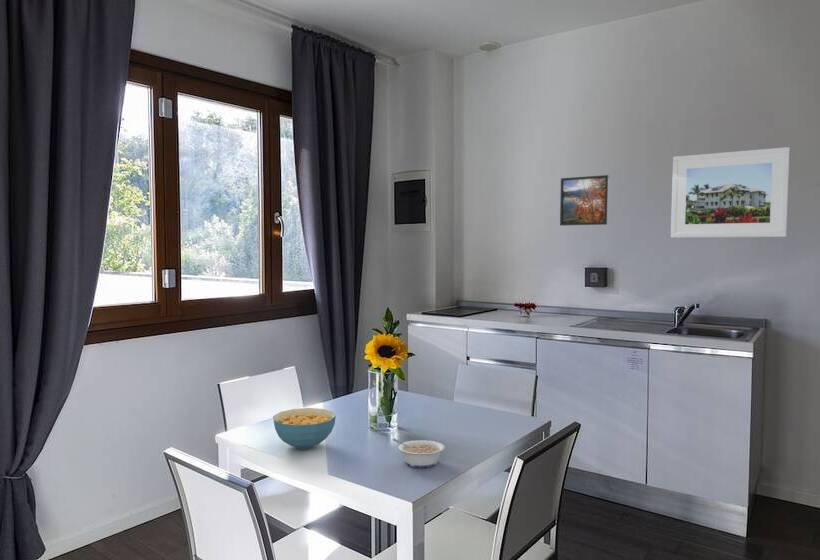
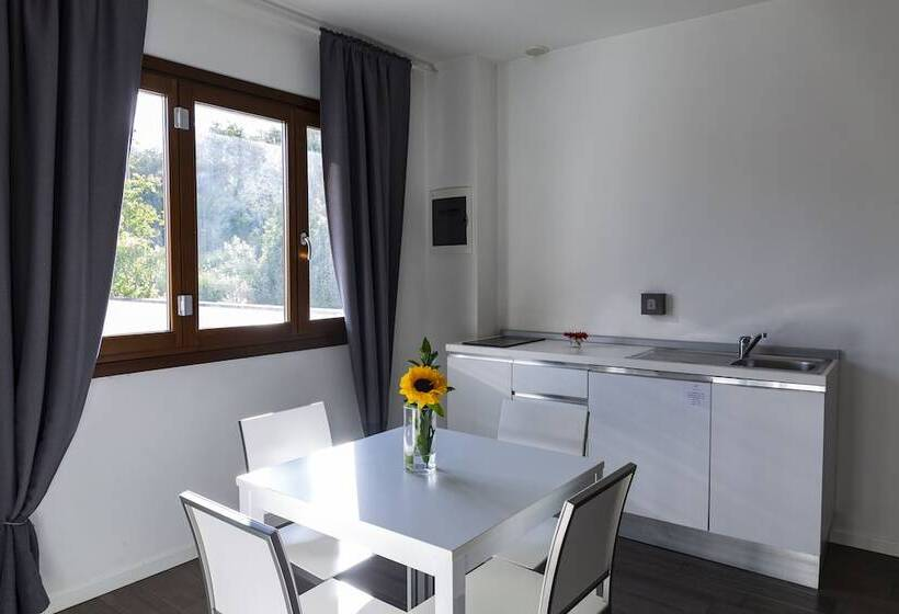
- cereal bowl [272,407,337,450]
- legume [392,438,445,468]
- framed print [559,174,610,227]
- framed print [670,146,791,239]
